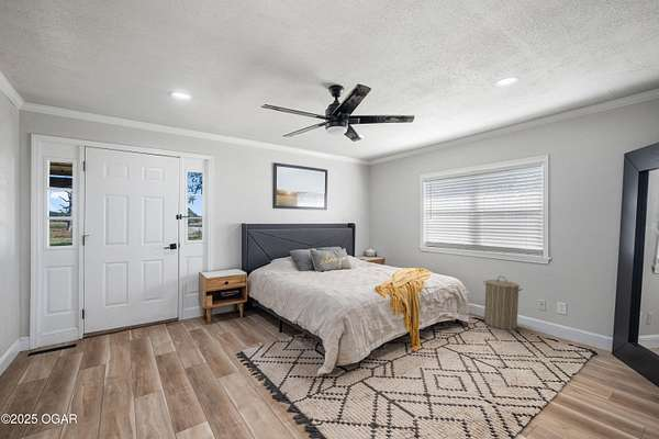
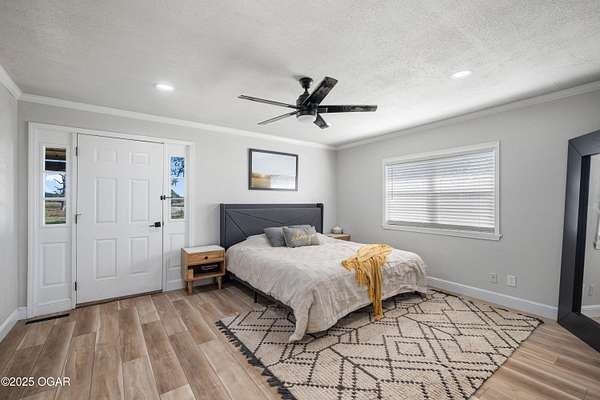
- laundry hamper [482,275,524,330]
